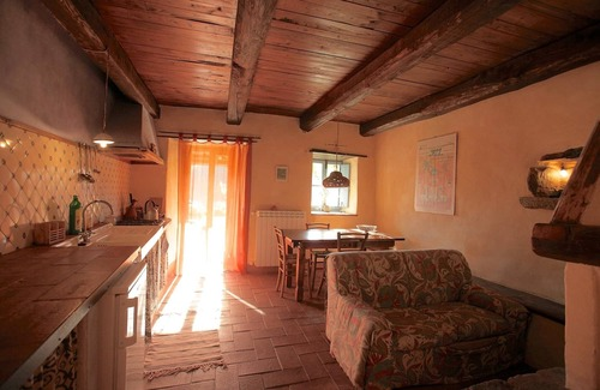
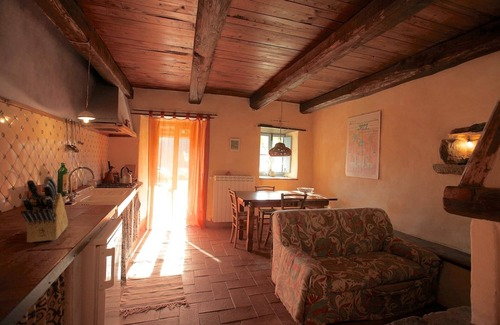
+ knife block [20,175,69,244]
